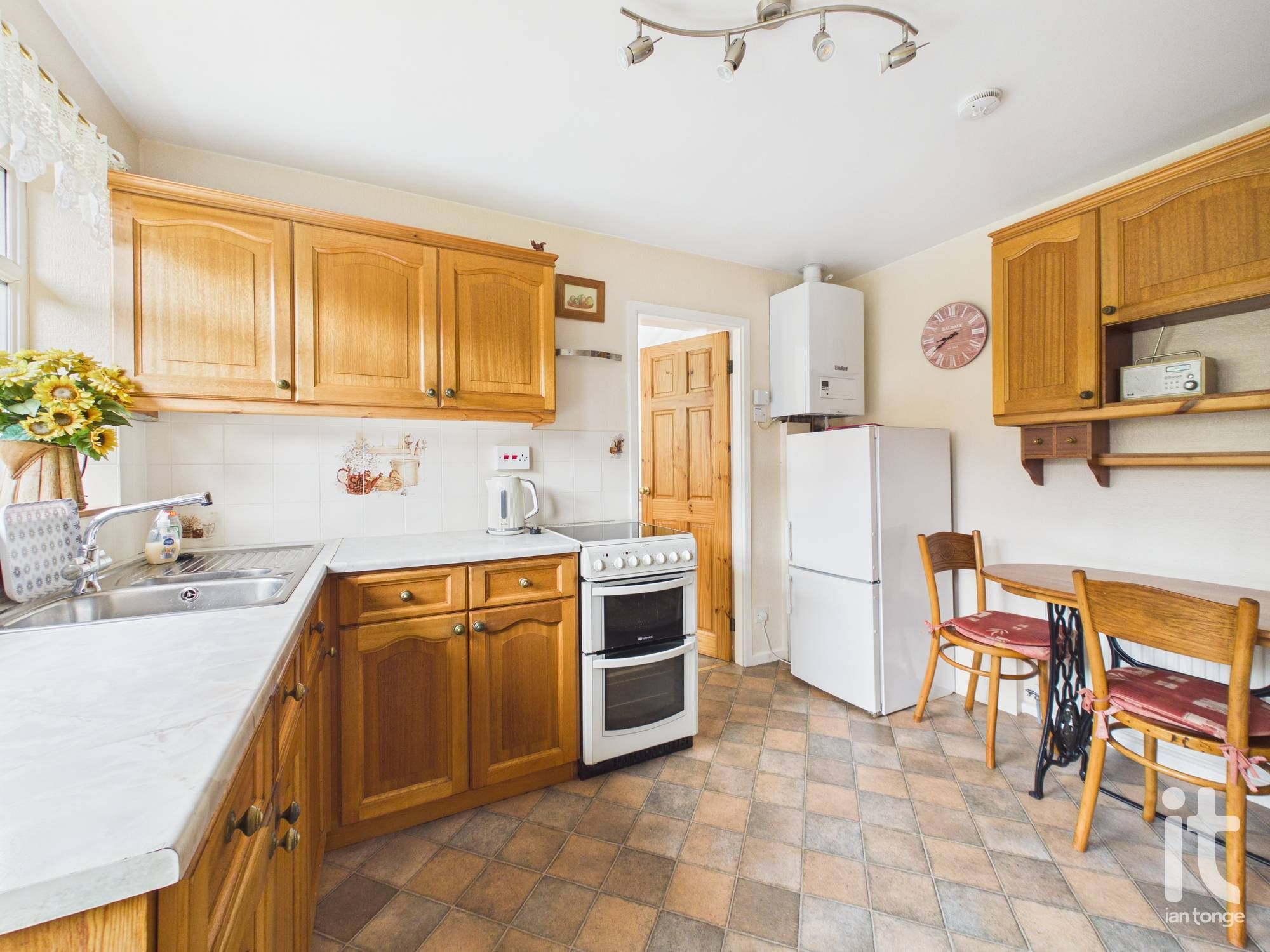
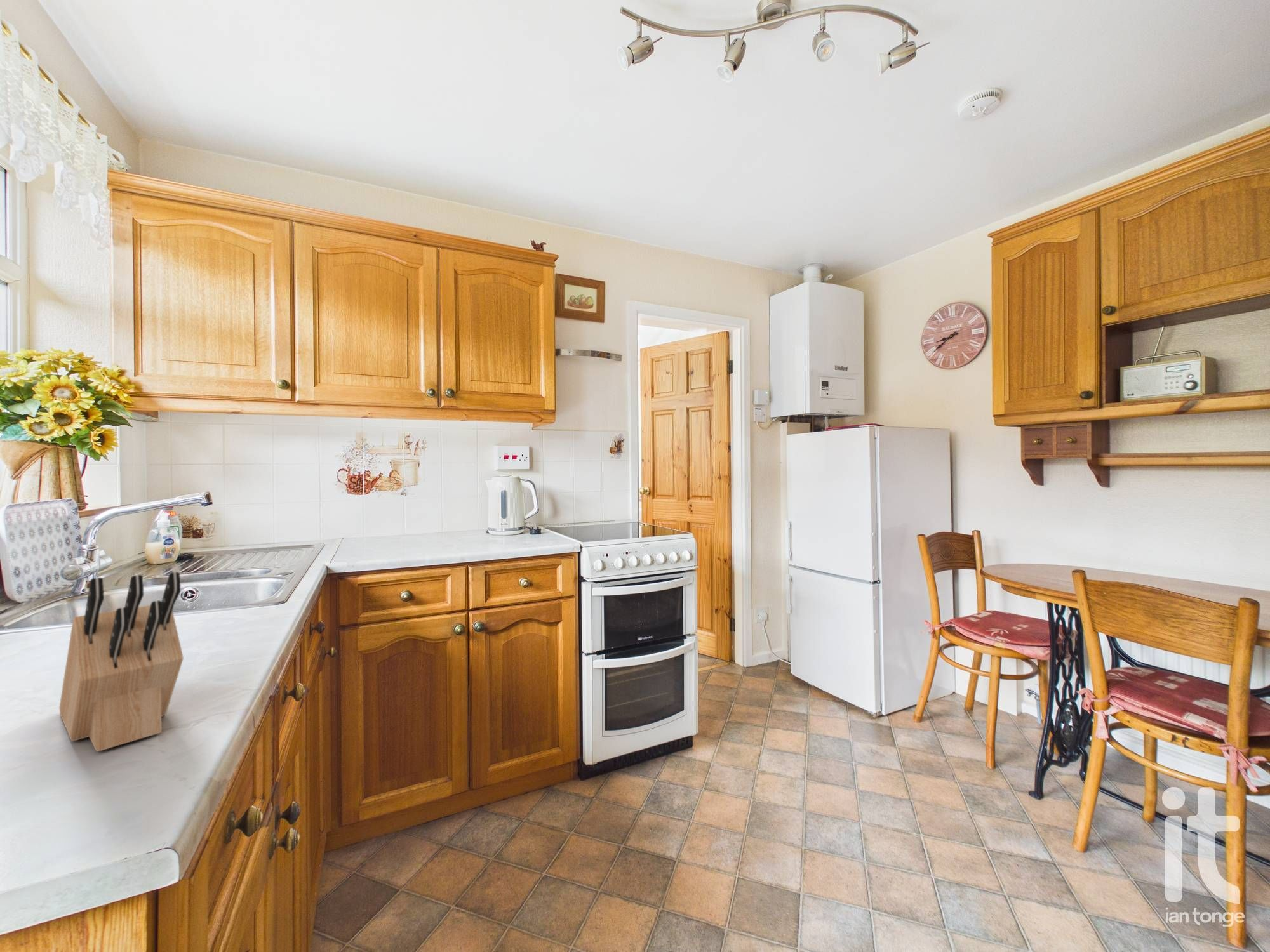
+ knife block [58,571,184,752]
